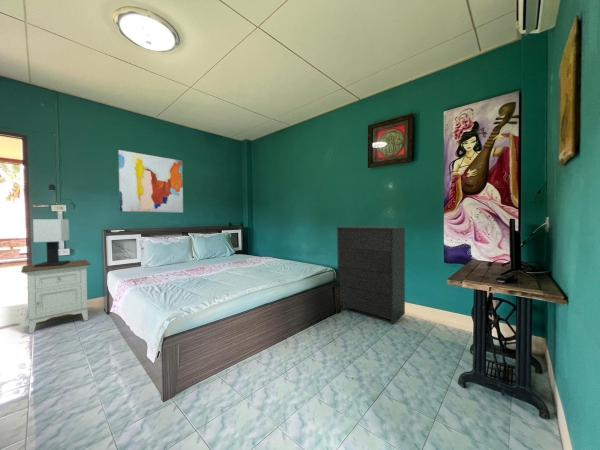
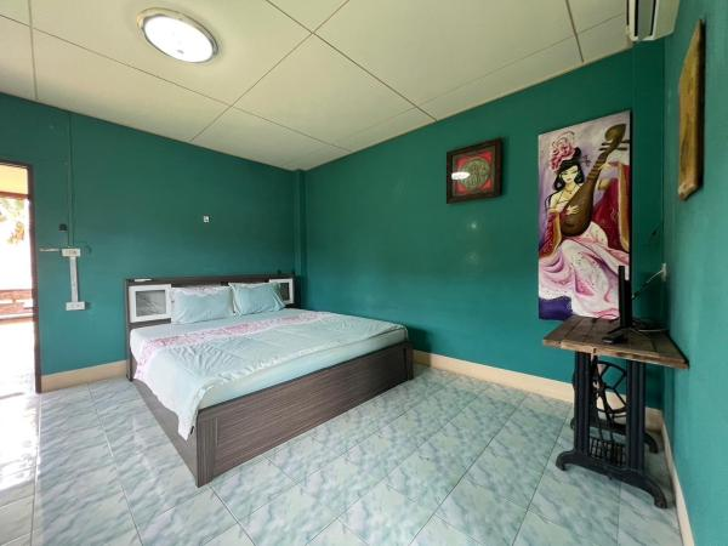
- dresser [336,225,406,325]
- table lamp [32,218,71,267]
- nightstand [20,259,92,335]
- wall art [117,149,184,213]
